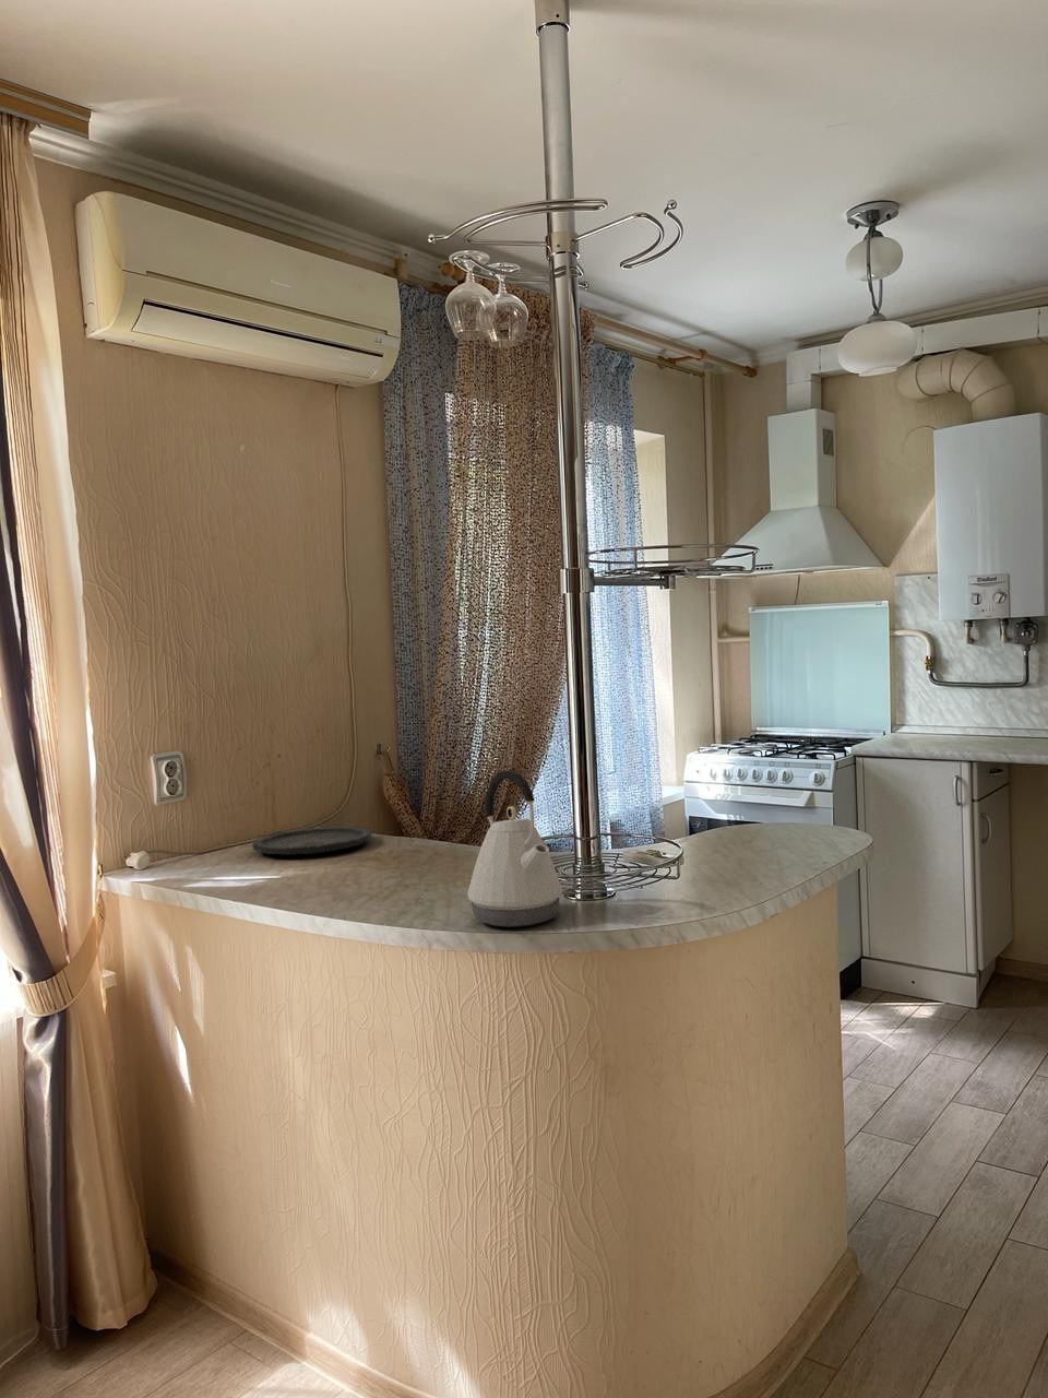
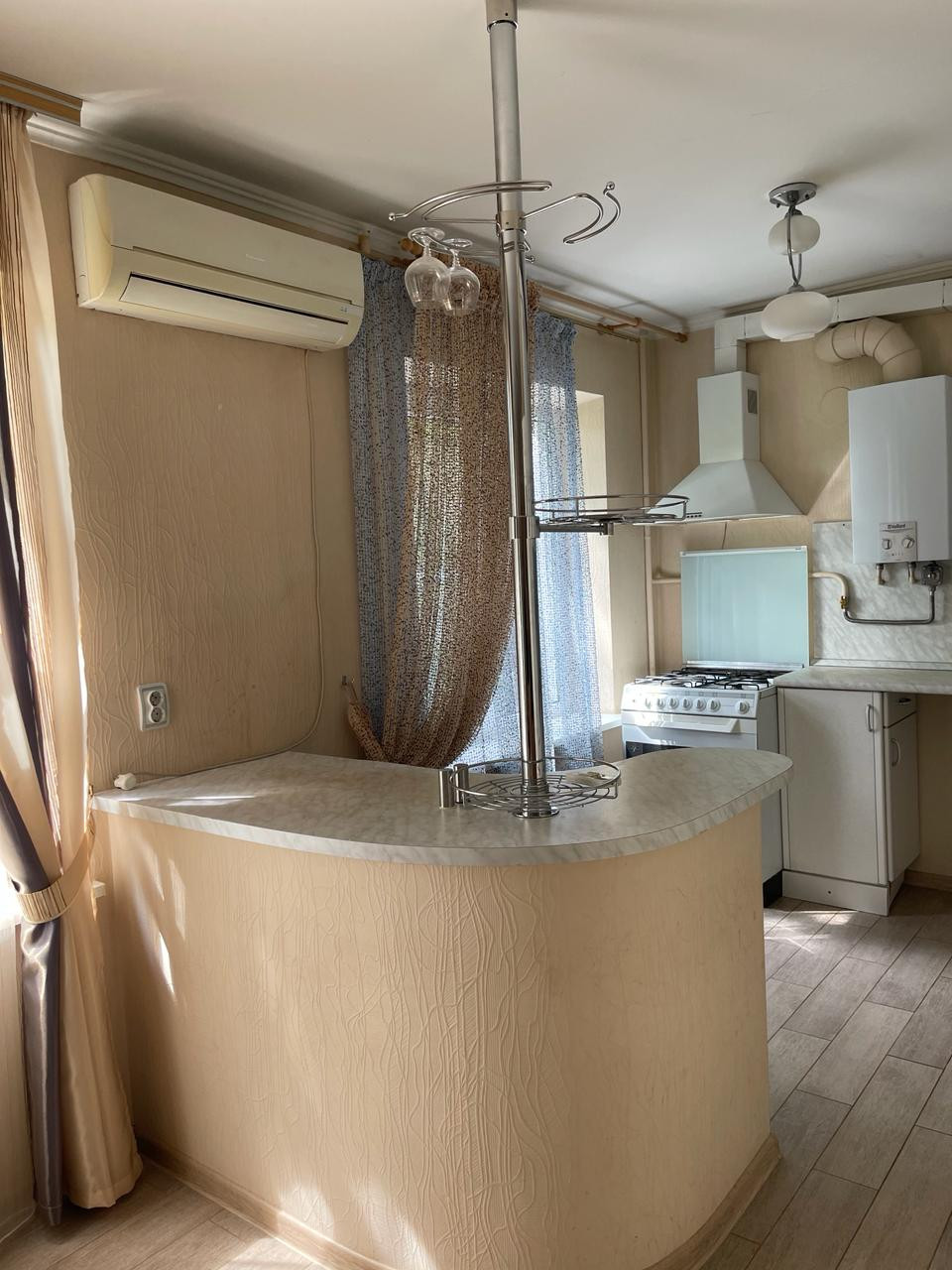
- plate [251,826,372,856]
- kettle [467,769,564,928]
